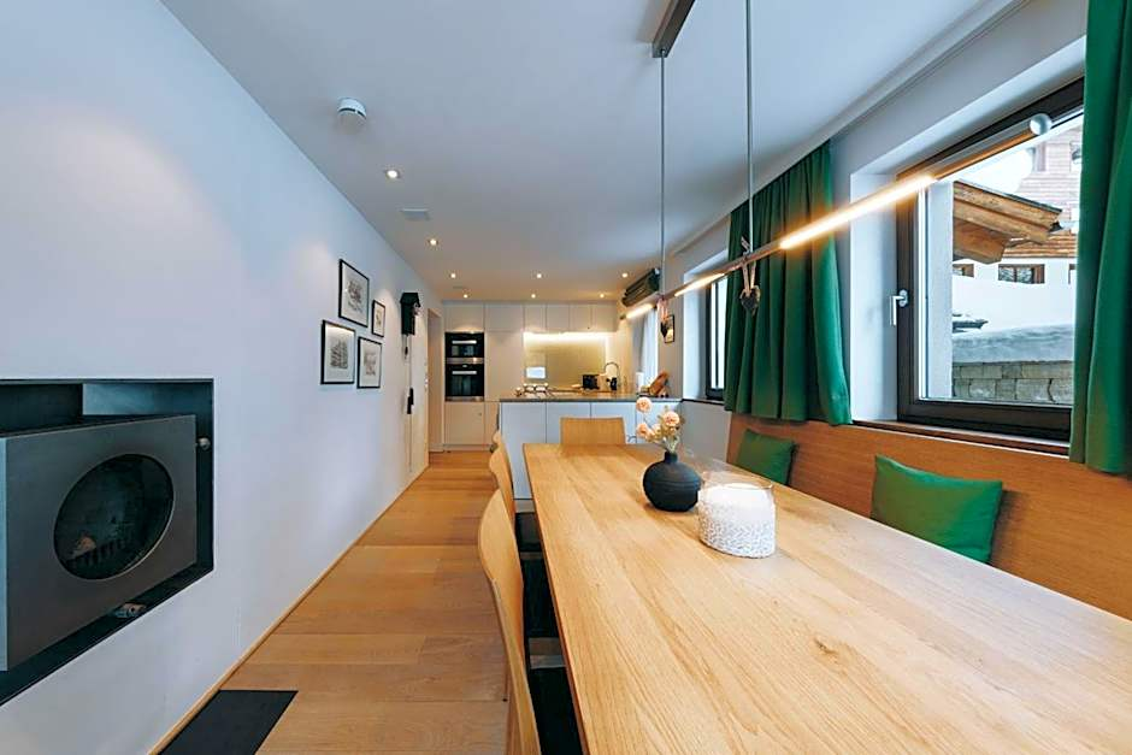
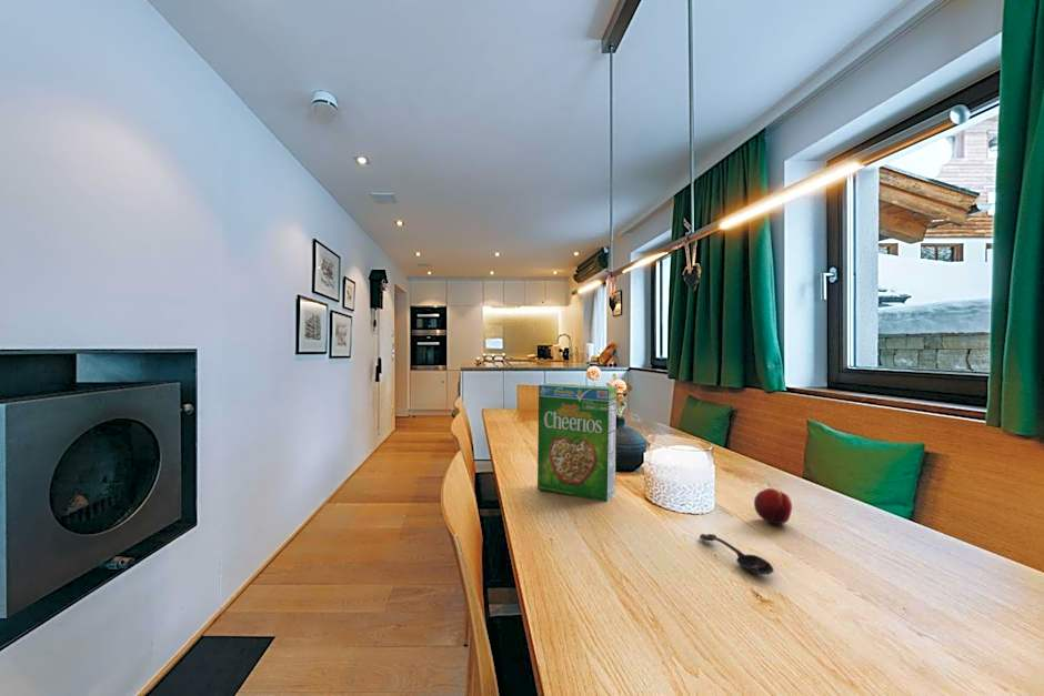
+ fruit [753,487,793,525]
+ cereal box [536,383,618,503]
+ spoon [699,533,775,576]
